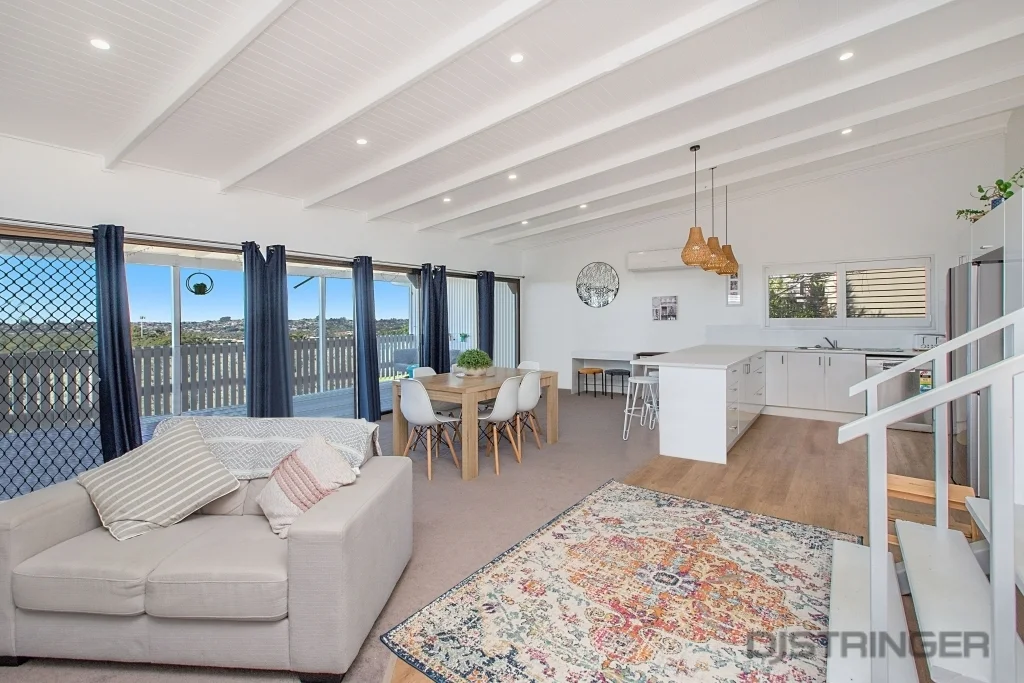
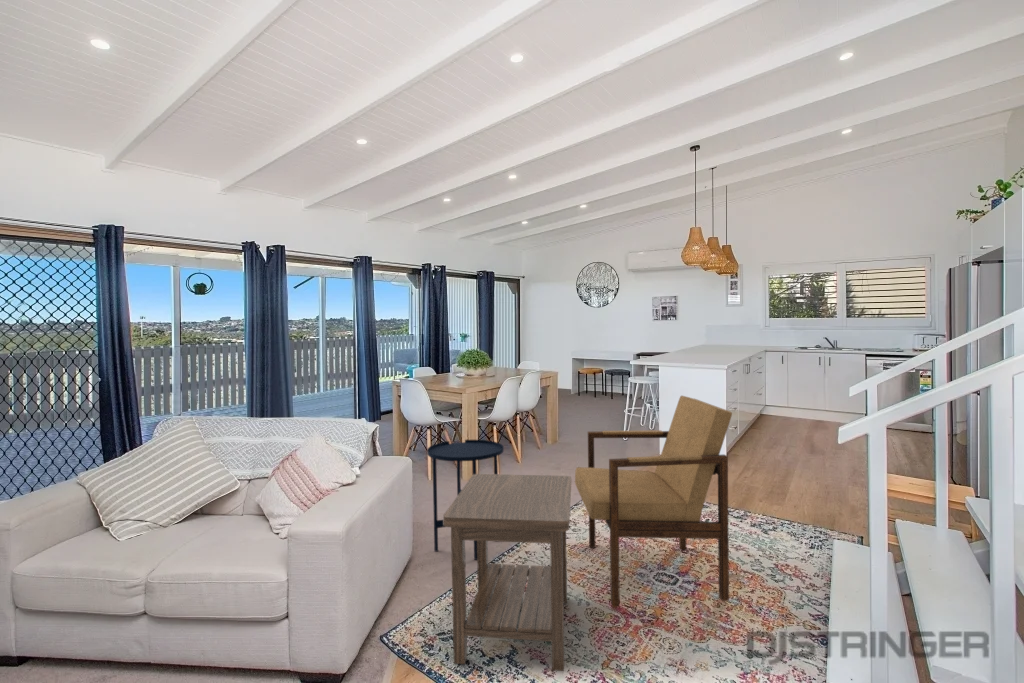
+ side table [426,439,505,561]
+ armchair [574,395,733,609]
+ side table [442,473,572,672]
